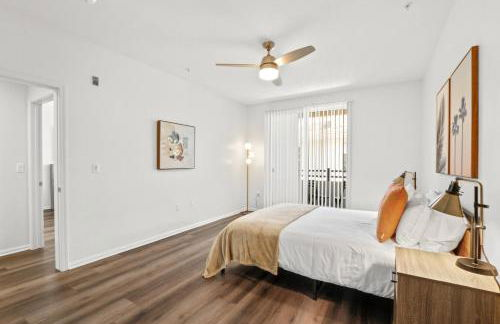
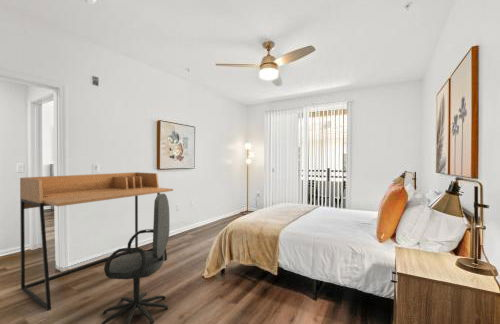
+ desk [19,171,174,312]
+ office chair [100,193,170,324]
